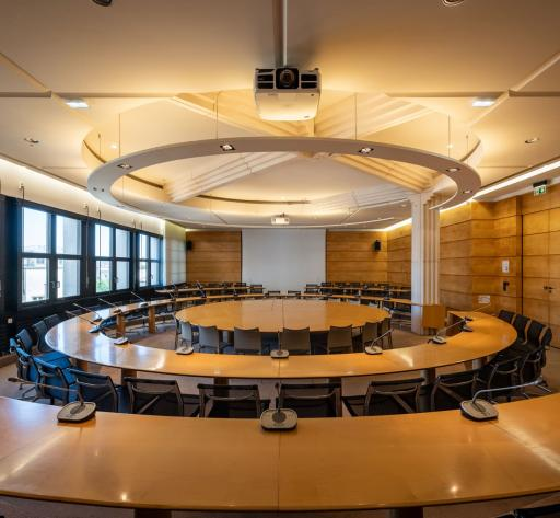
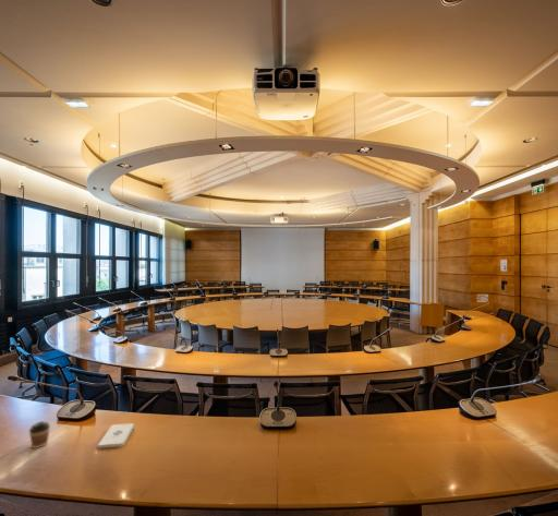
+ notepad [97,422,135,449]
+ coffee cup [28,420,51,449]
